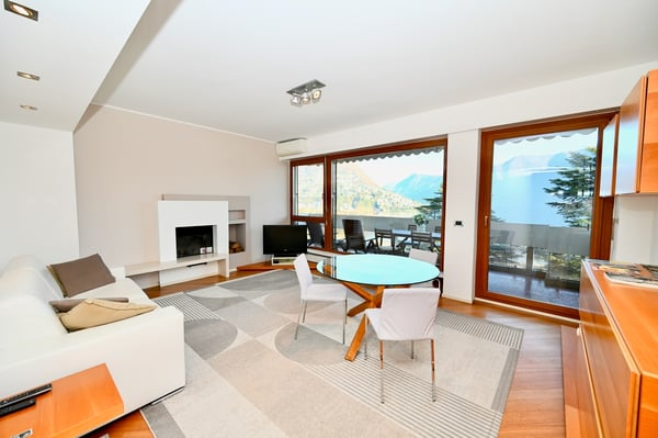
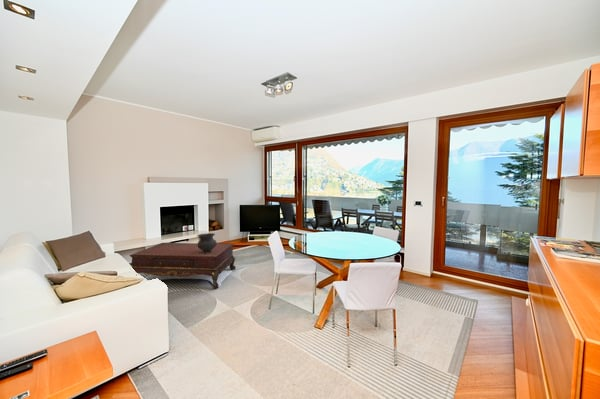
+ coffee table [128,242,236,290]
+ ceramic pot [196,232,218,253]
